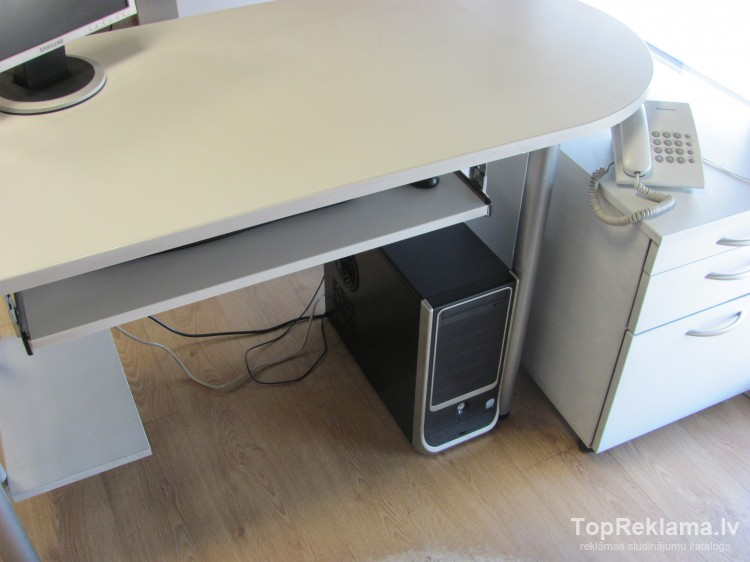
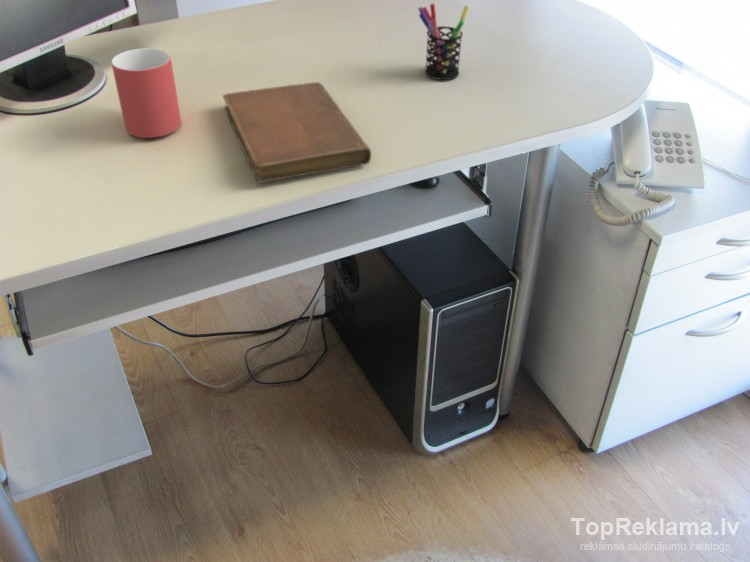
+ mug [110,47,182,139]
+ notebook [222,81,372,184]
+ pen holder [417,3,470,81]
